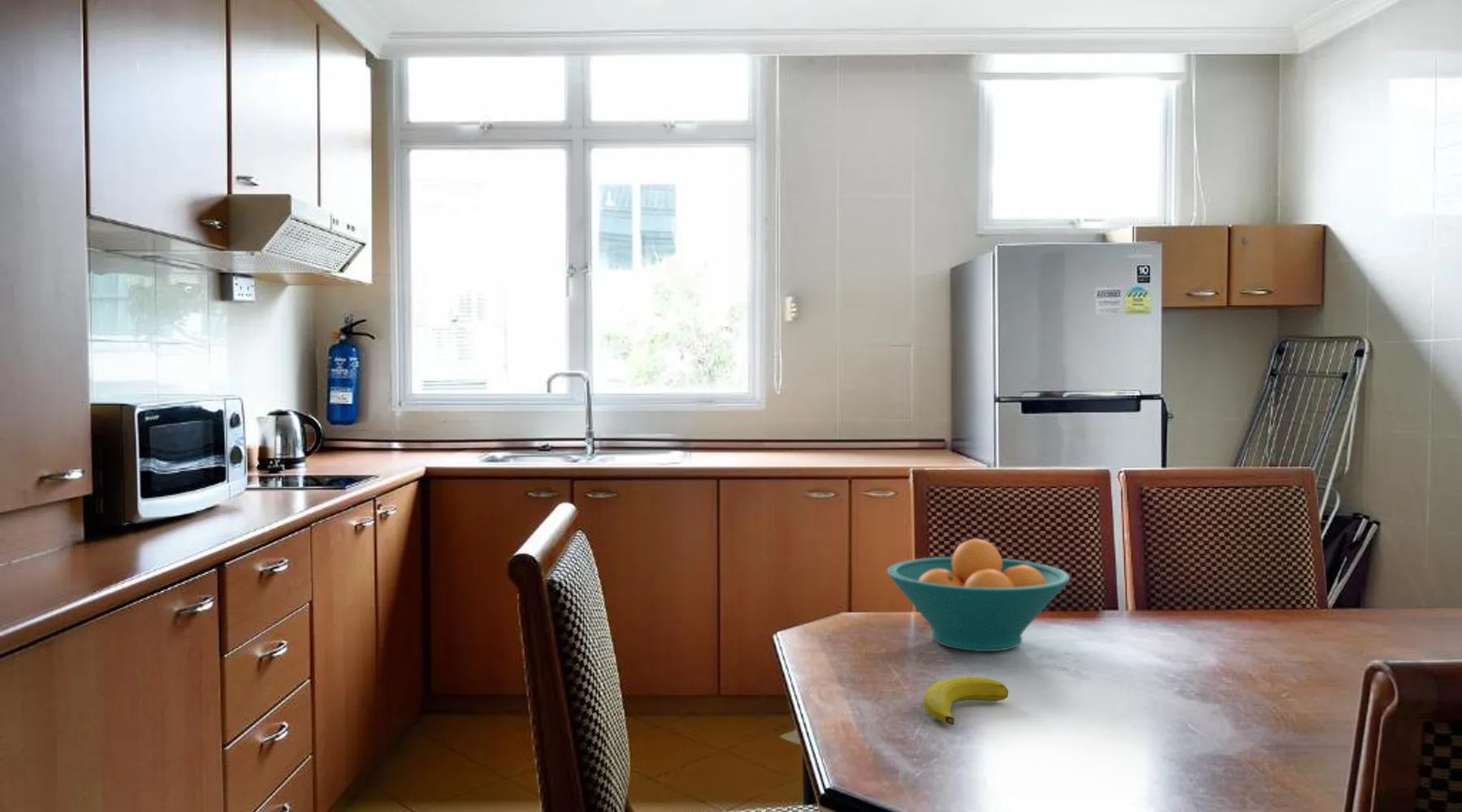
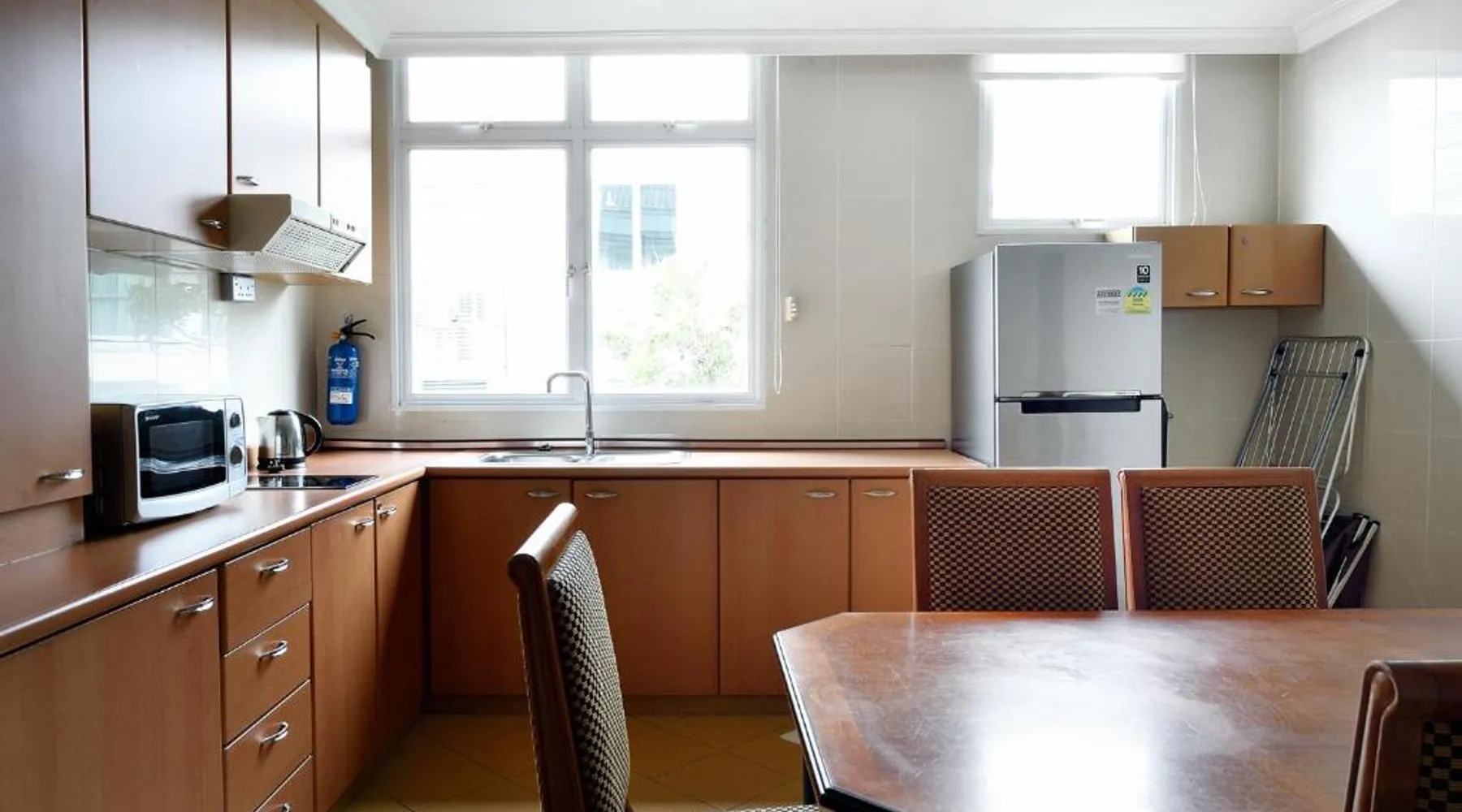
- banana [923,676,1010,725]
- fruit bowl [886,538,1071,652]
